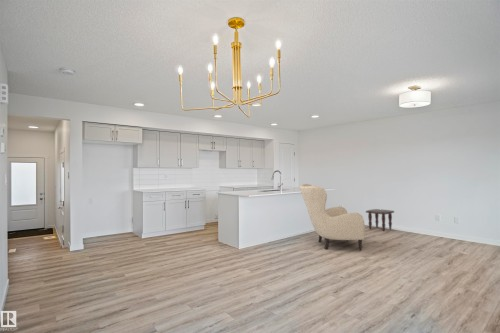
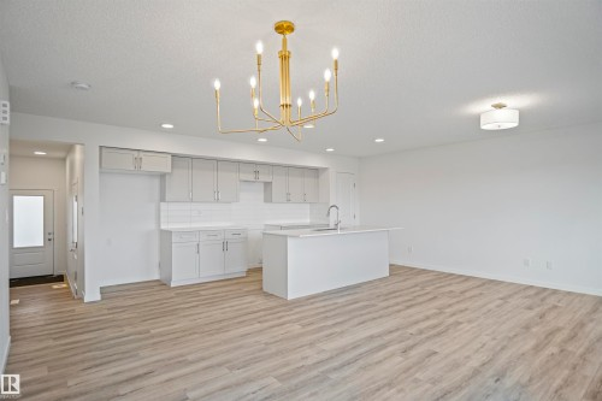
- chair [299,183,366,251]
- music stool [365,208,395,232]
